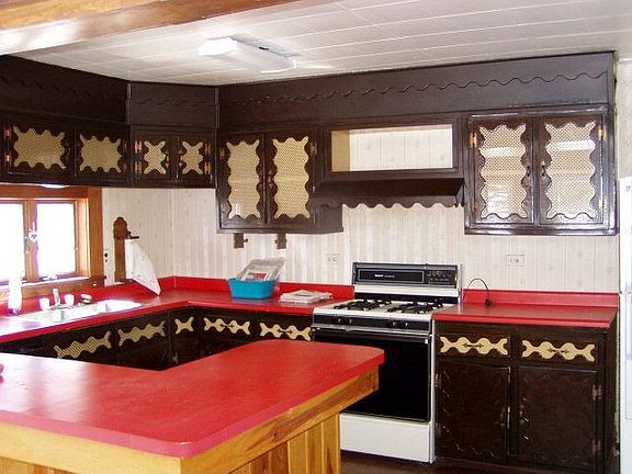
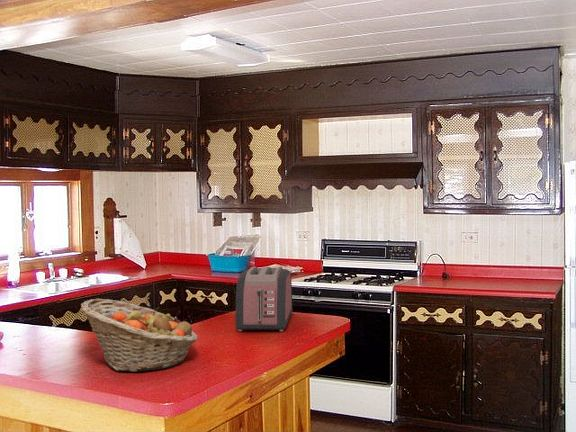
+ toaster [235,266,294,332]
+ fruit basket [80,298,198,373]
